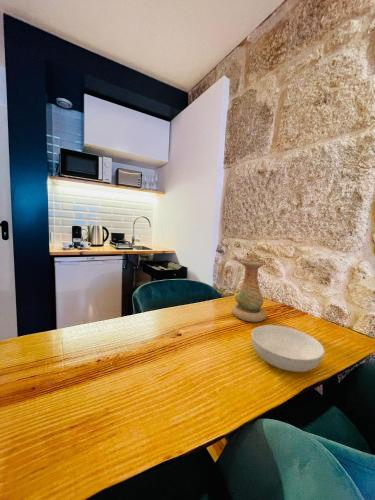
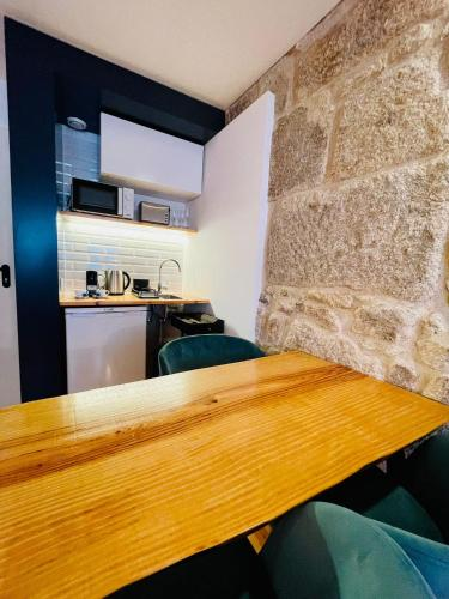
- vase [231,251,267,323]
- serving bowl [250,324,326,373]
